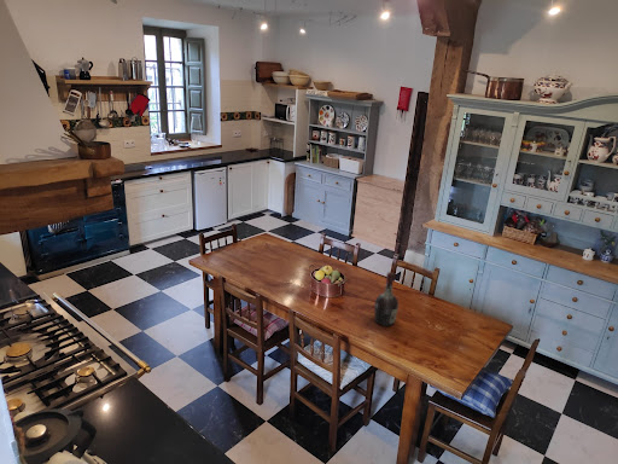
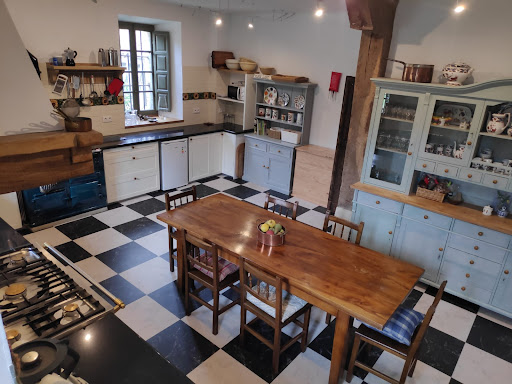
- cognac bottle [373,271,400,326]
